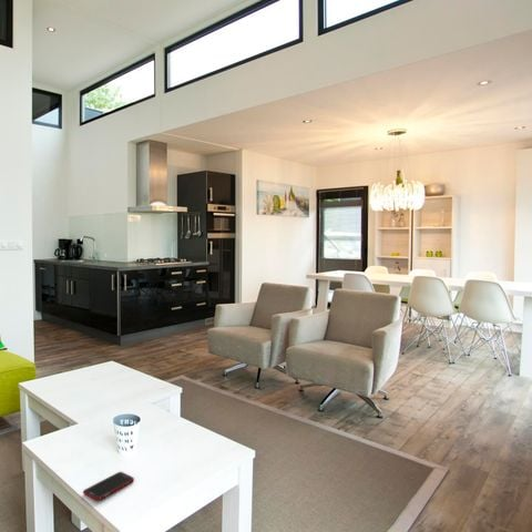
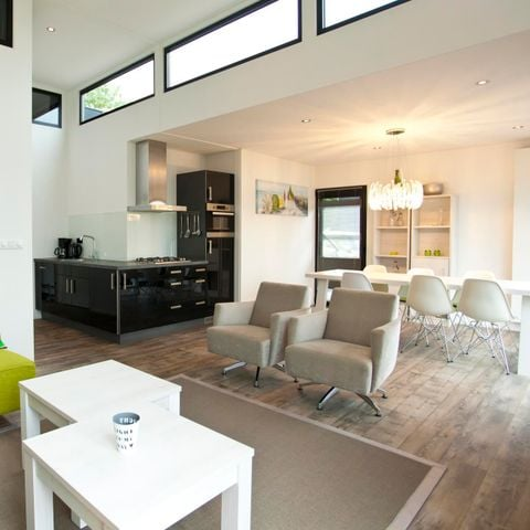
- cell phone [82,471,135,502]
